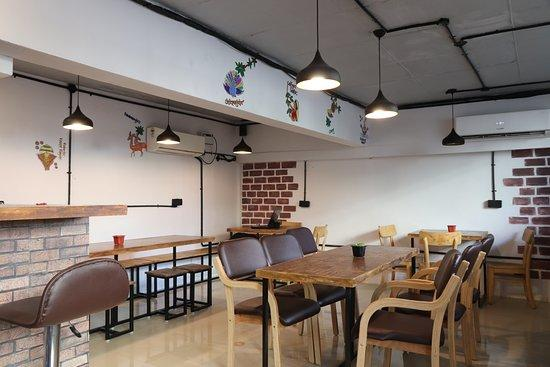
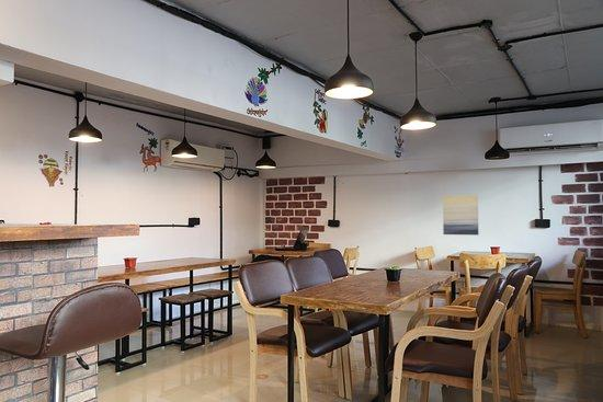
+ wall art [442,194,479,236]
